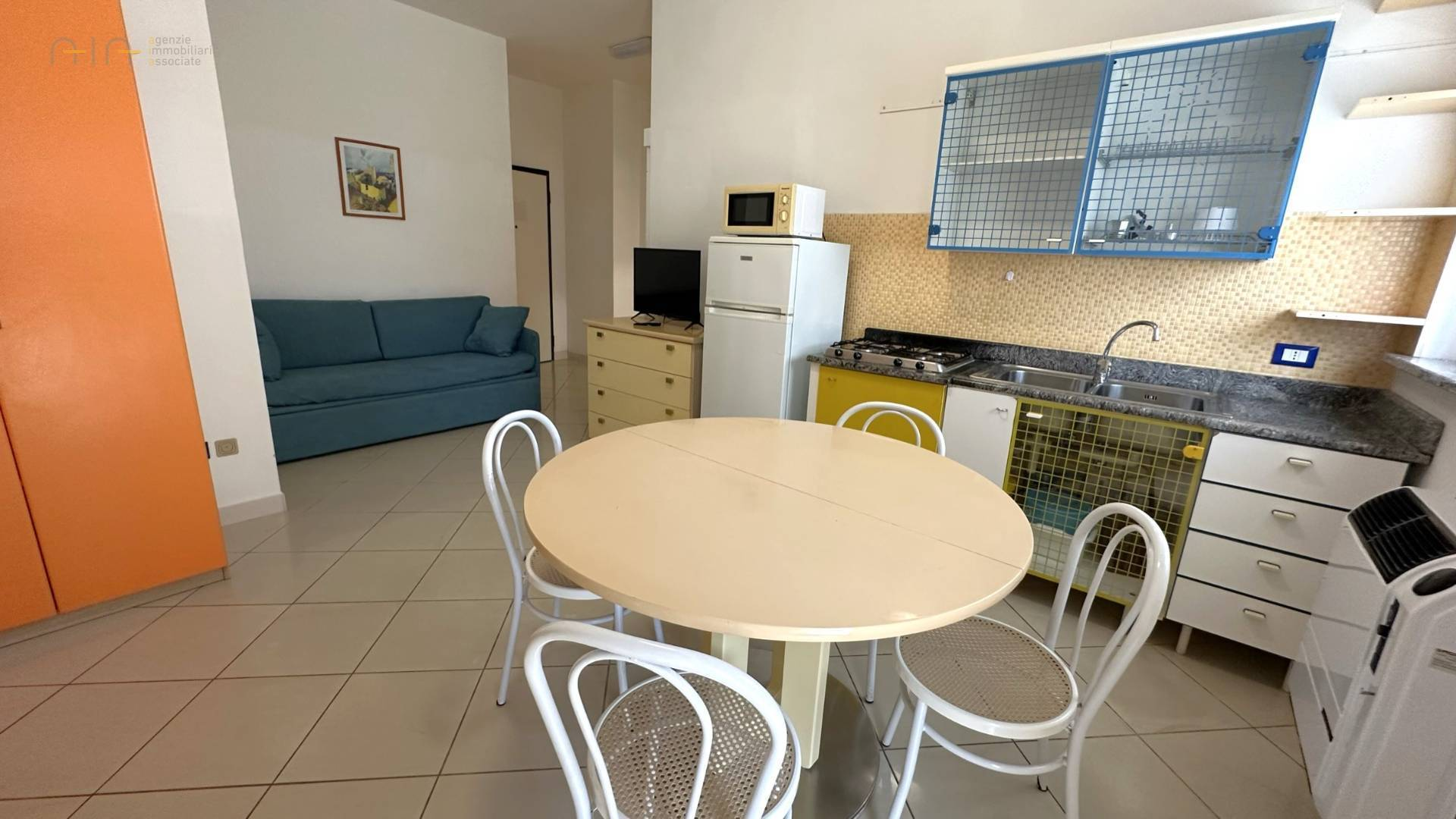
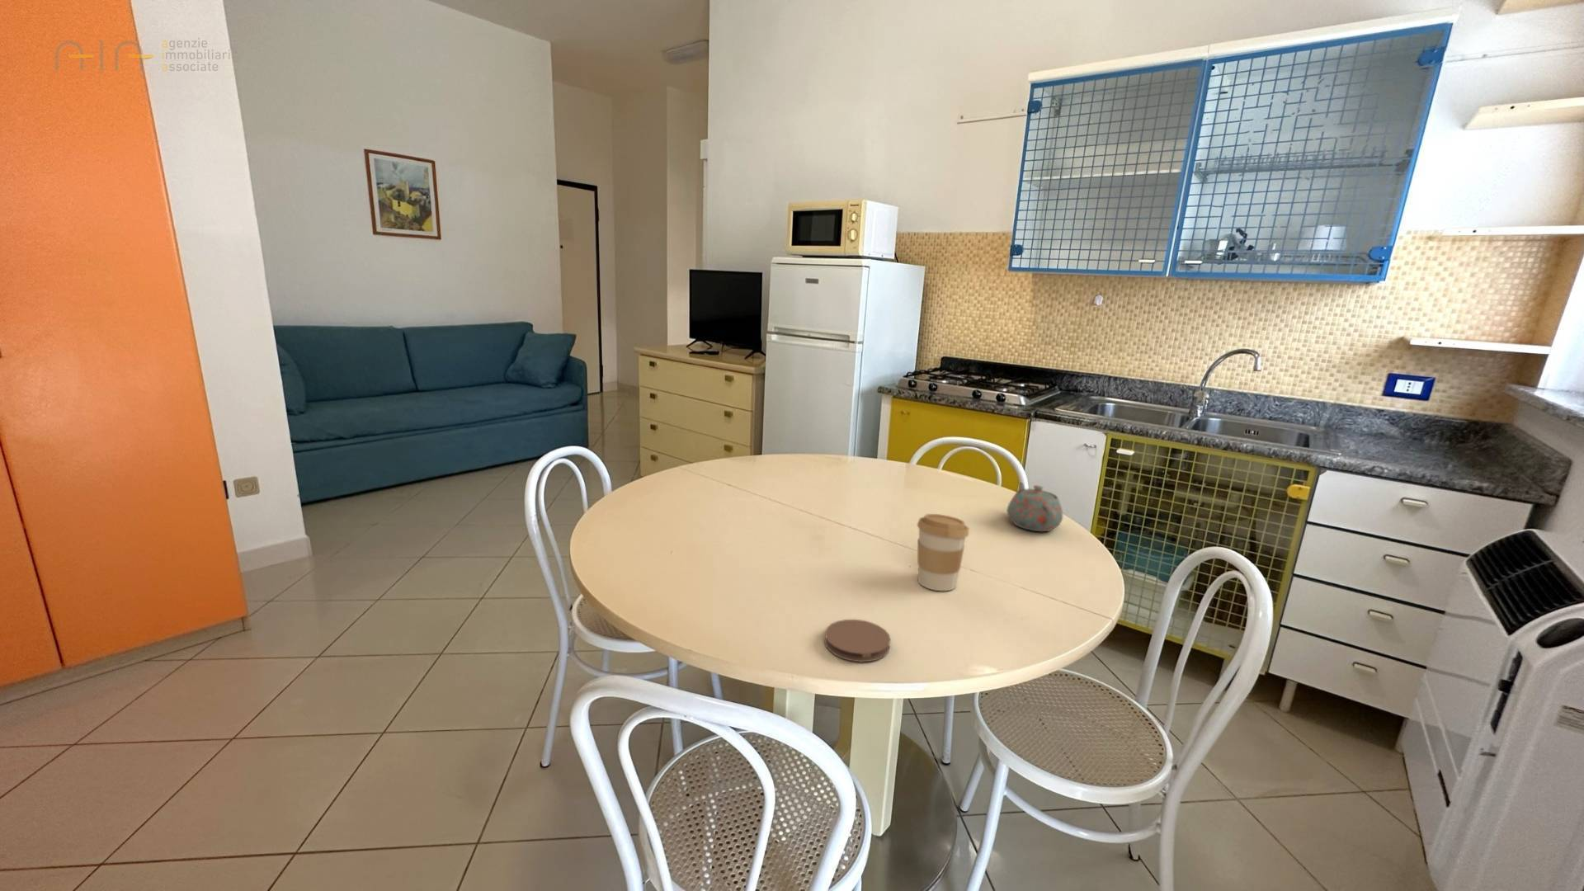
+ coffee cup [917,513,969,592]
+ coaster [824,619,891,663]
+ teapot [1005,481,1063,532]
